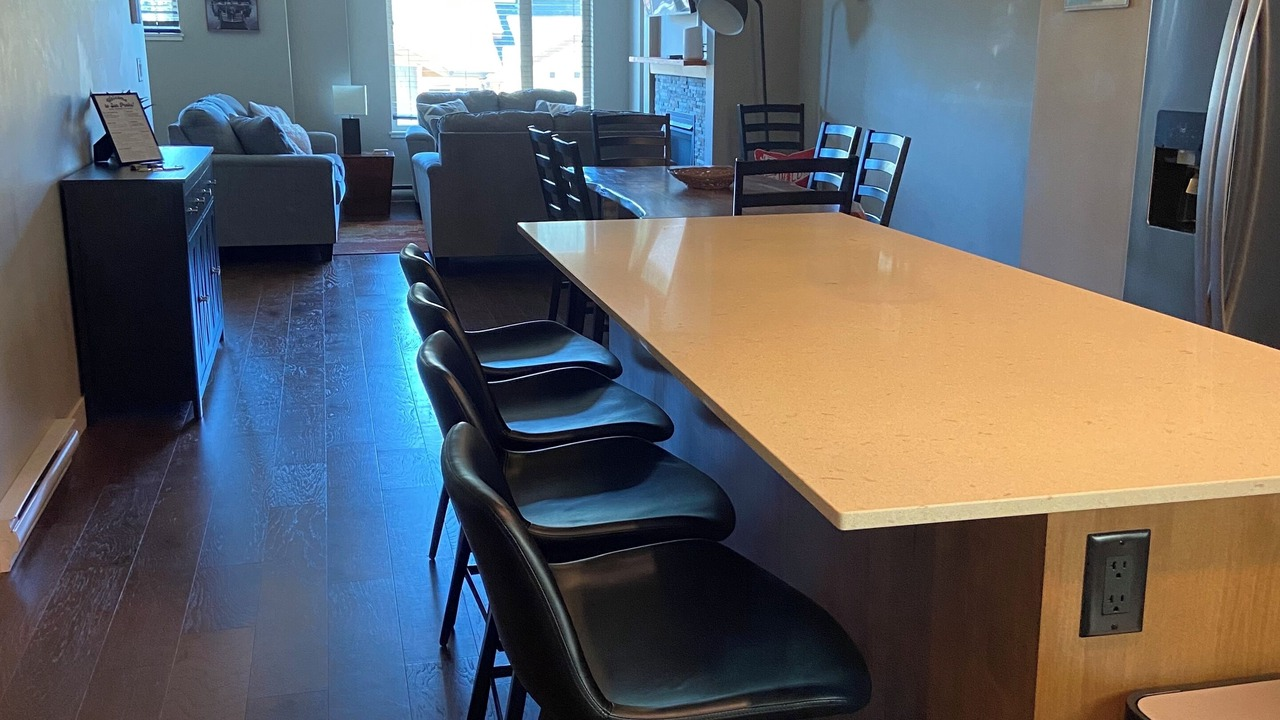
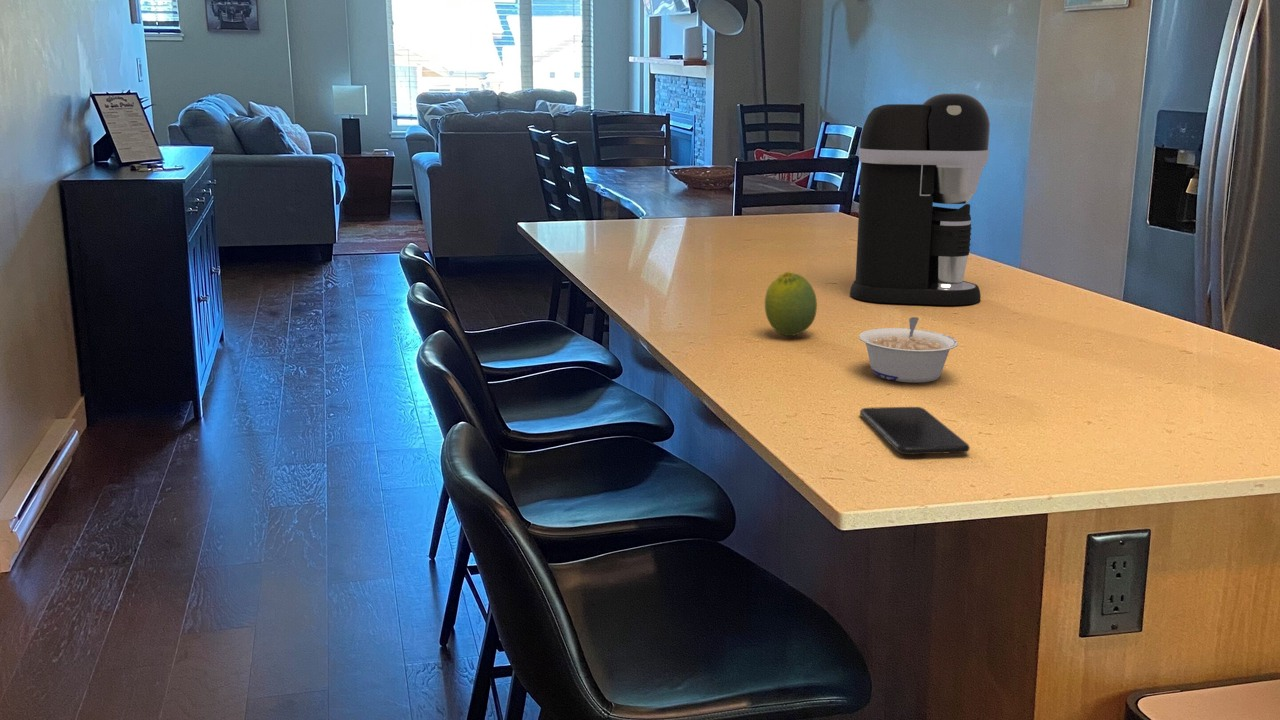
+ legume [858,316,959,384]
+ smartphone [859,406,971,456]
+ coffee maker [849,92,991,306]
+ fruit [764,271,818,337]
